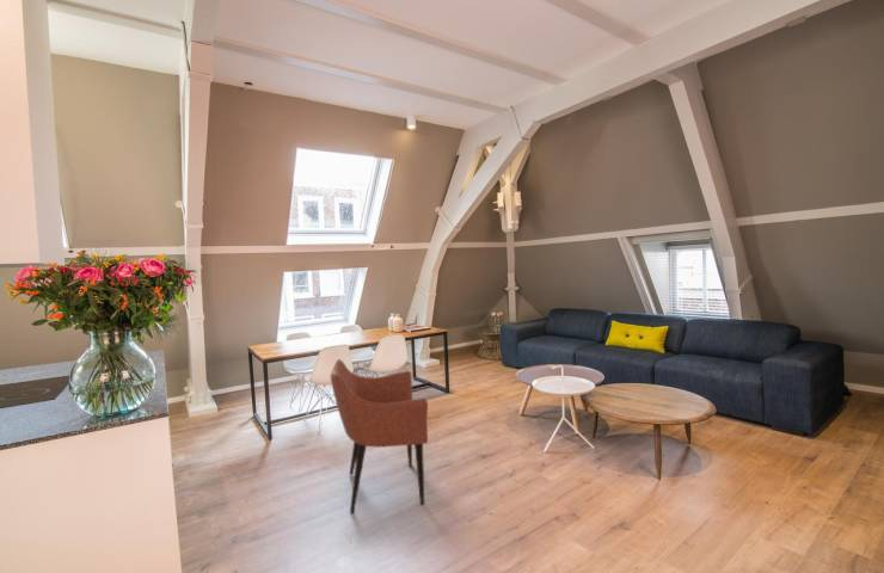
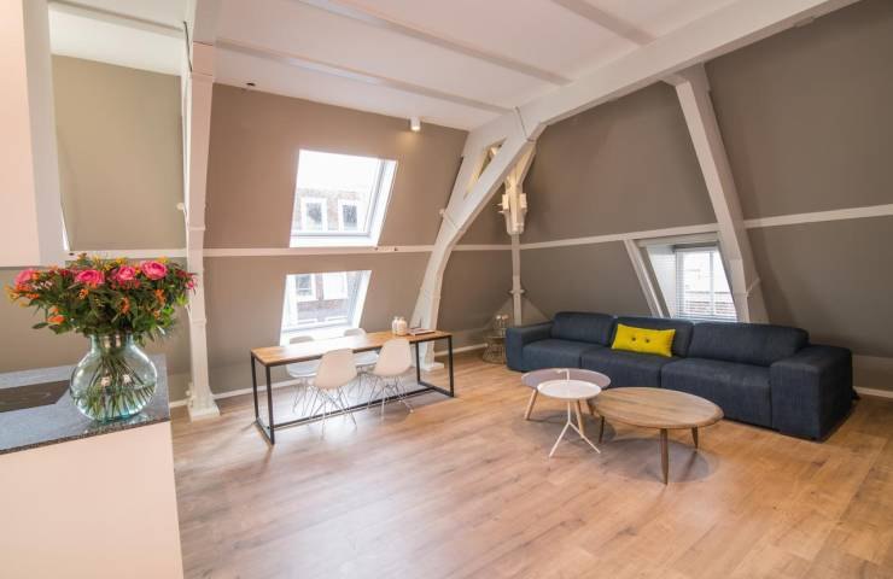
- armchair [330,358,429,515]
